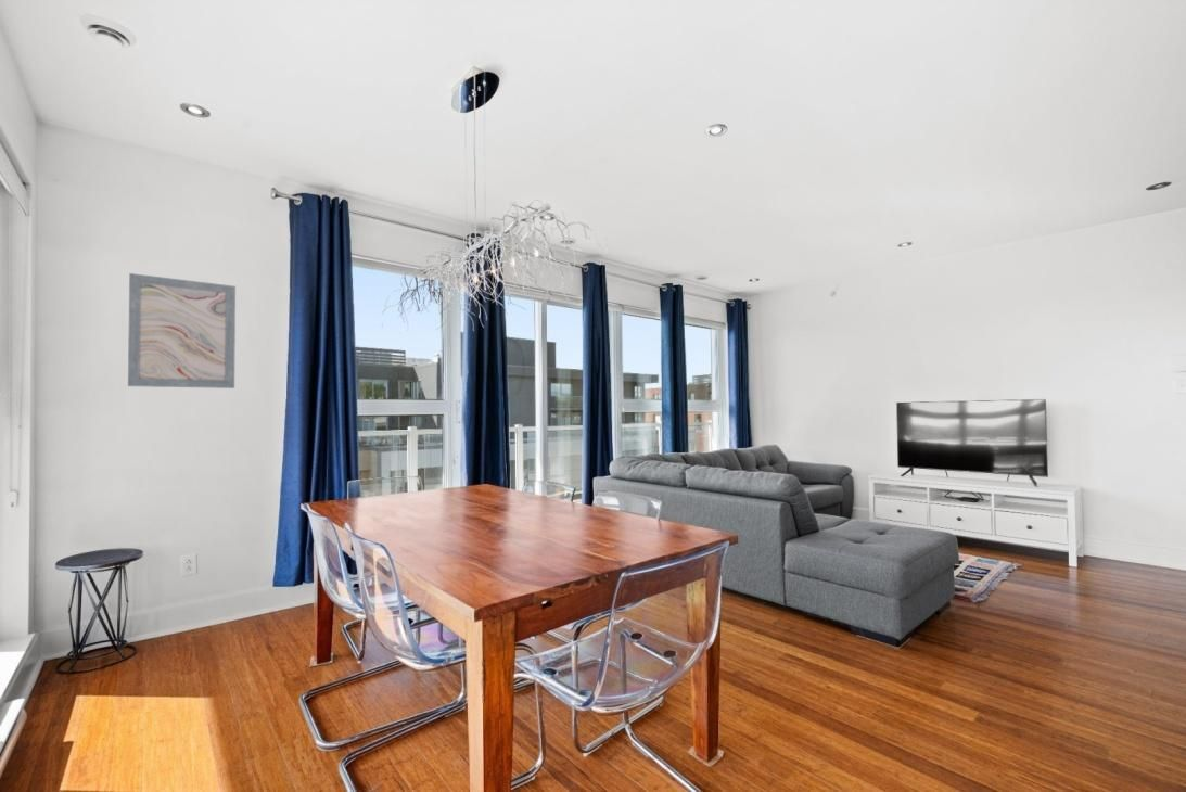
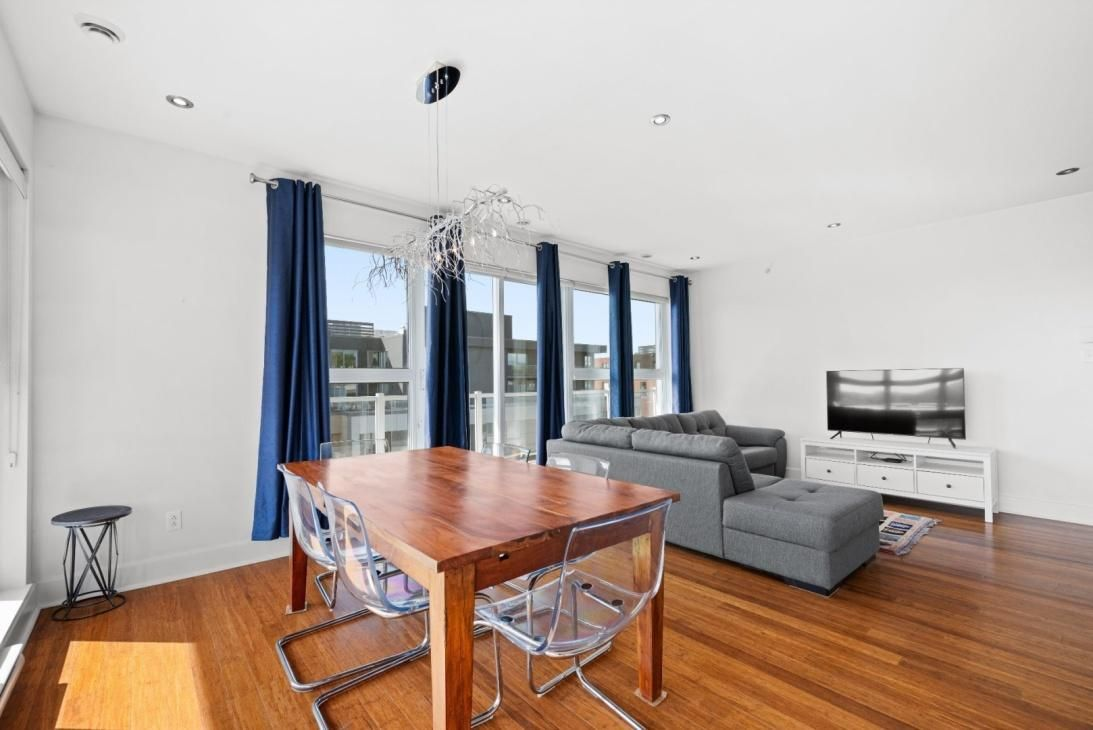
- wall art [127,272,237,389]
